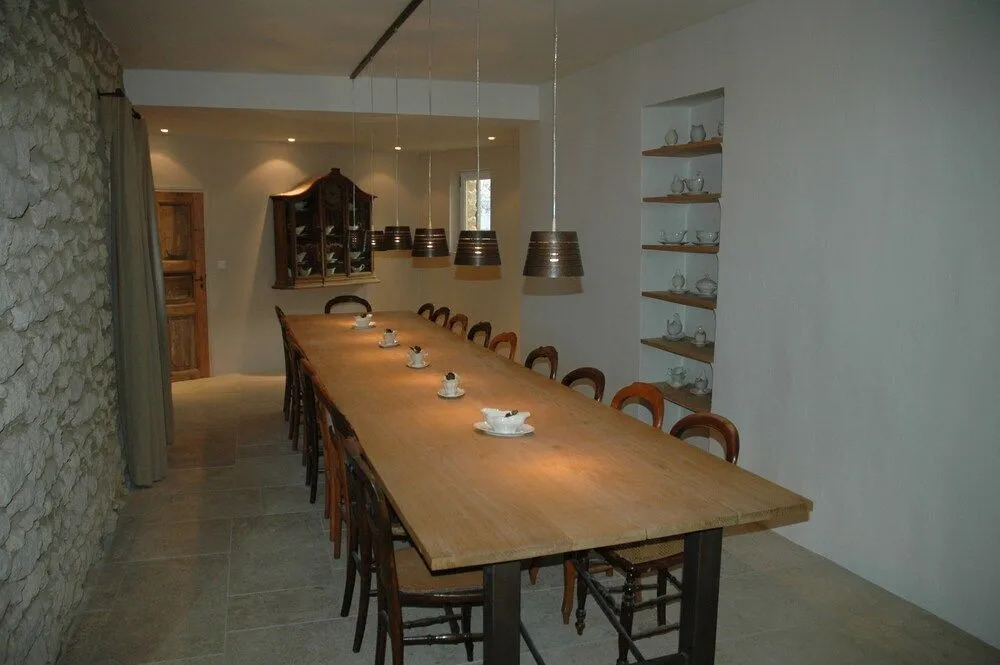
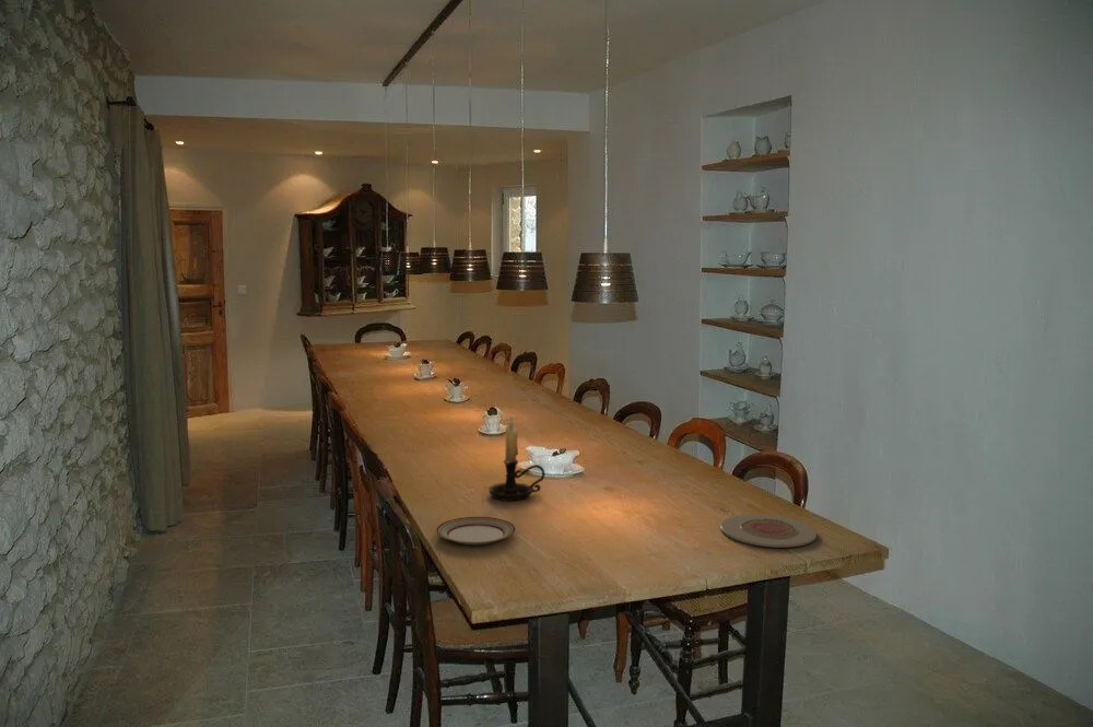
+ plate [719,514,818,549]
+ candle holder [489,413,546,502]
+ plate [435,516,517,546]
